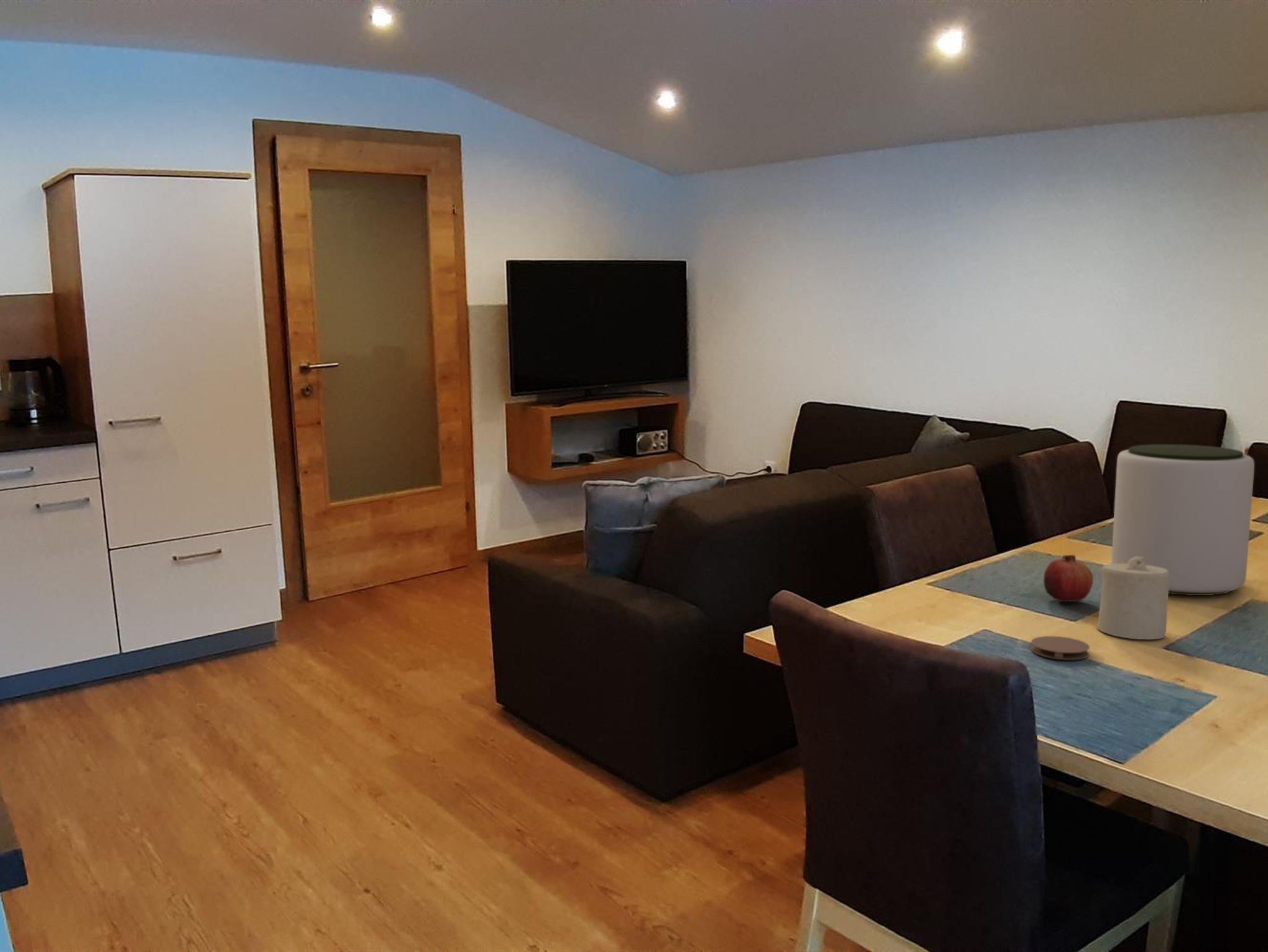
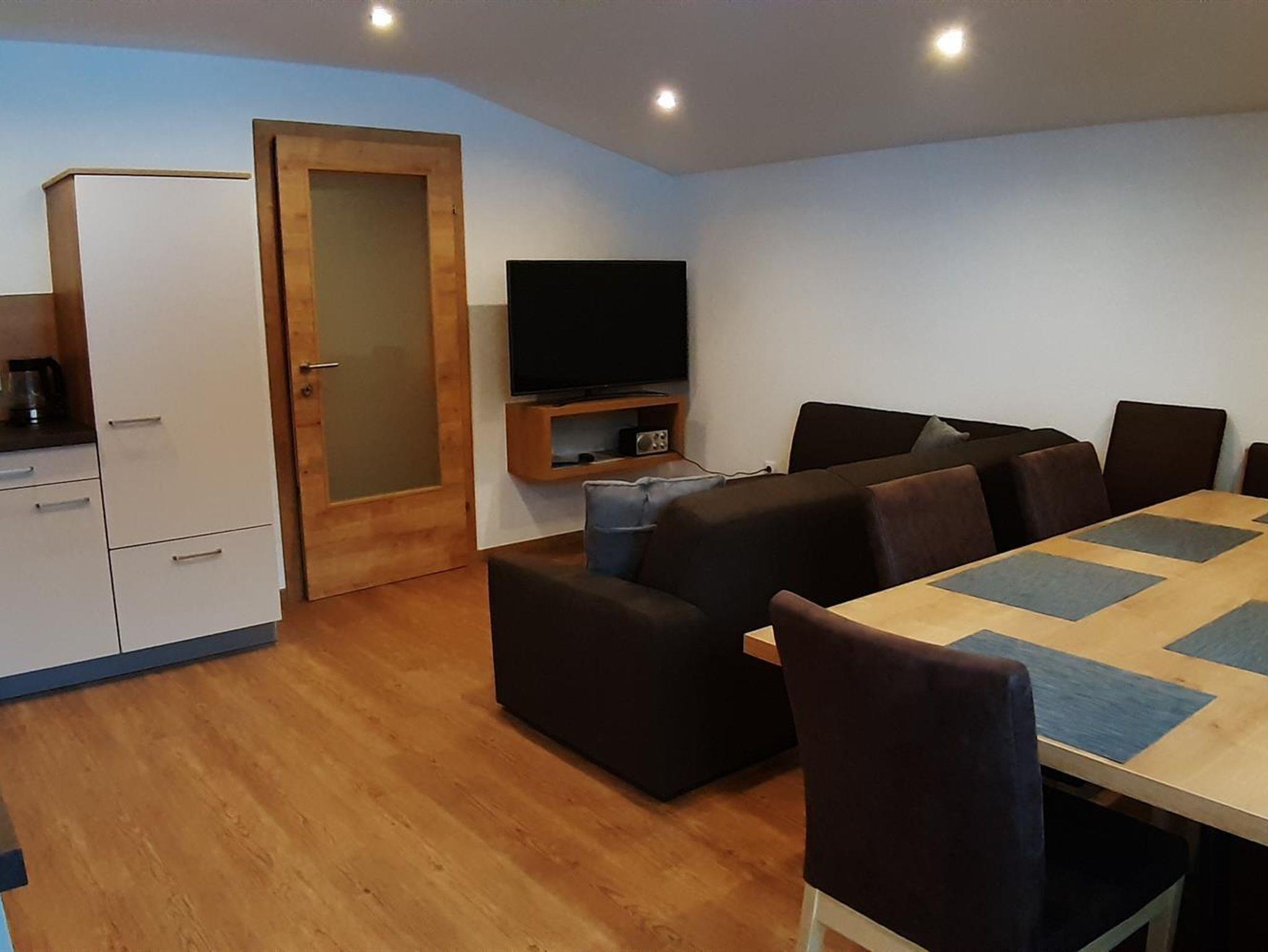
- candle [1096,556,1169,640]
- plant pot [1111,444,1255,596]
- coaster [1030,636,1090,660]
- fruit [1043,554,1094,602]
